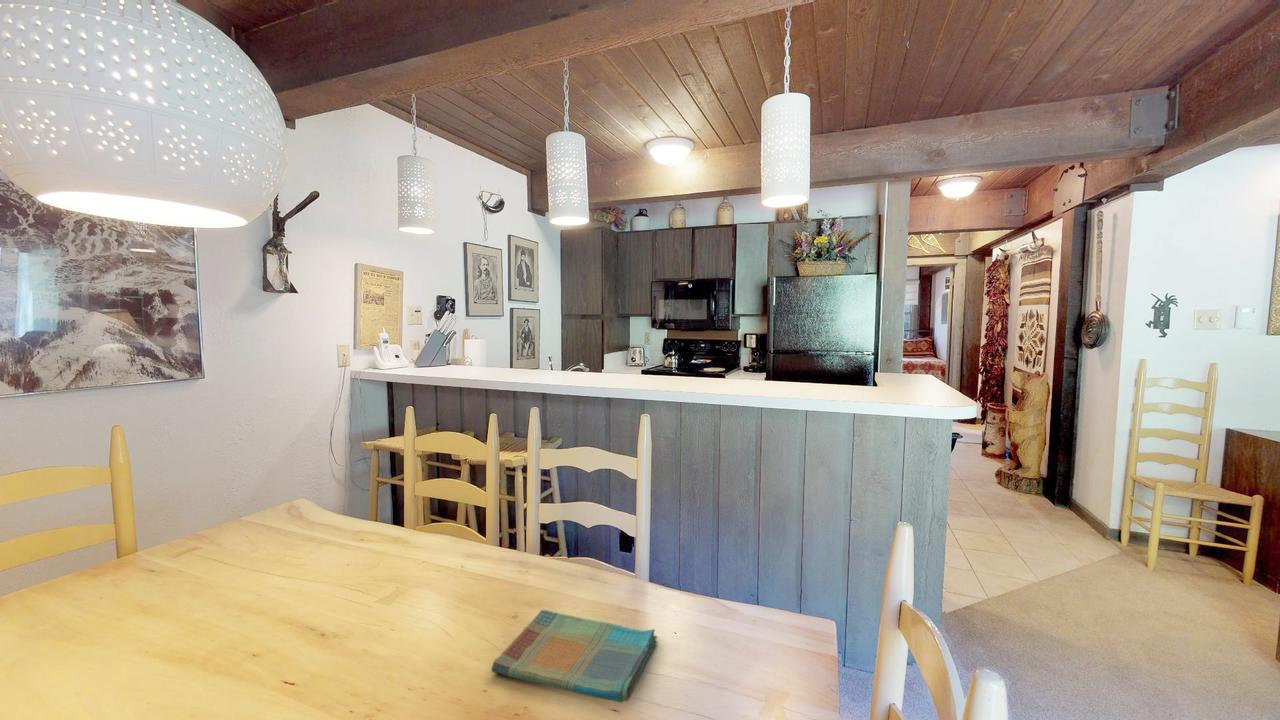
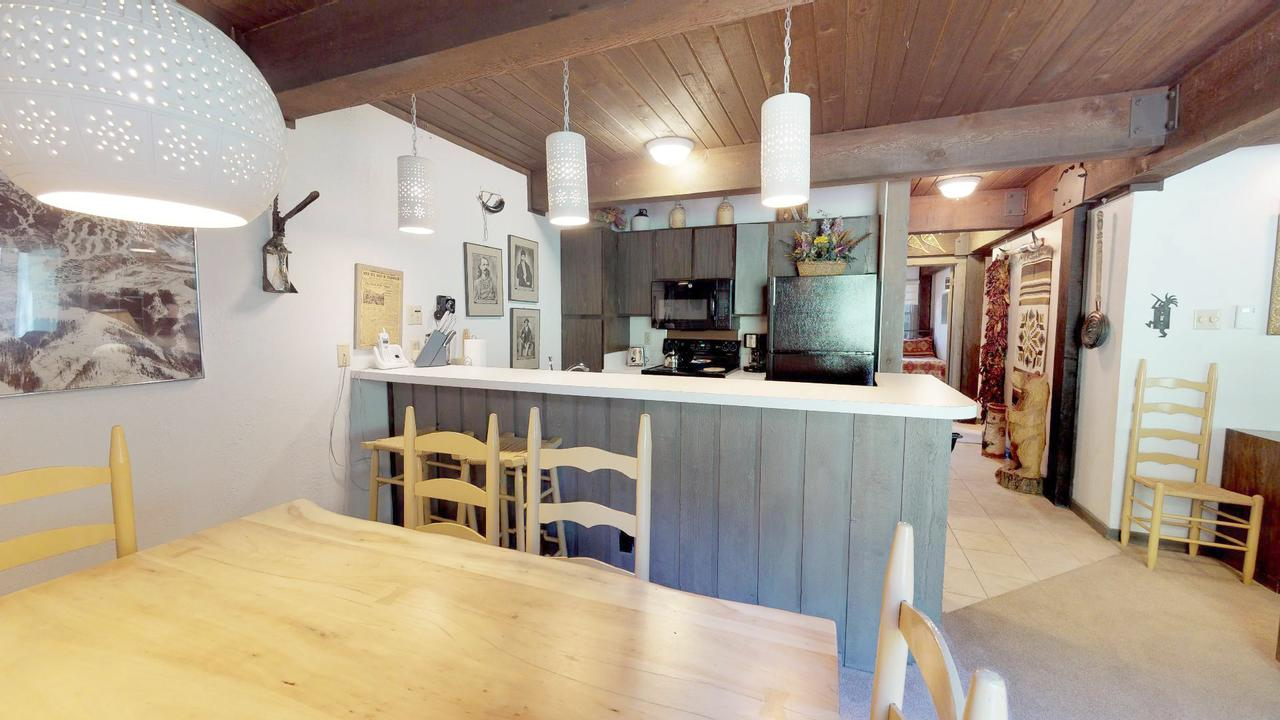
- dish towel [490,609,659,704]
